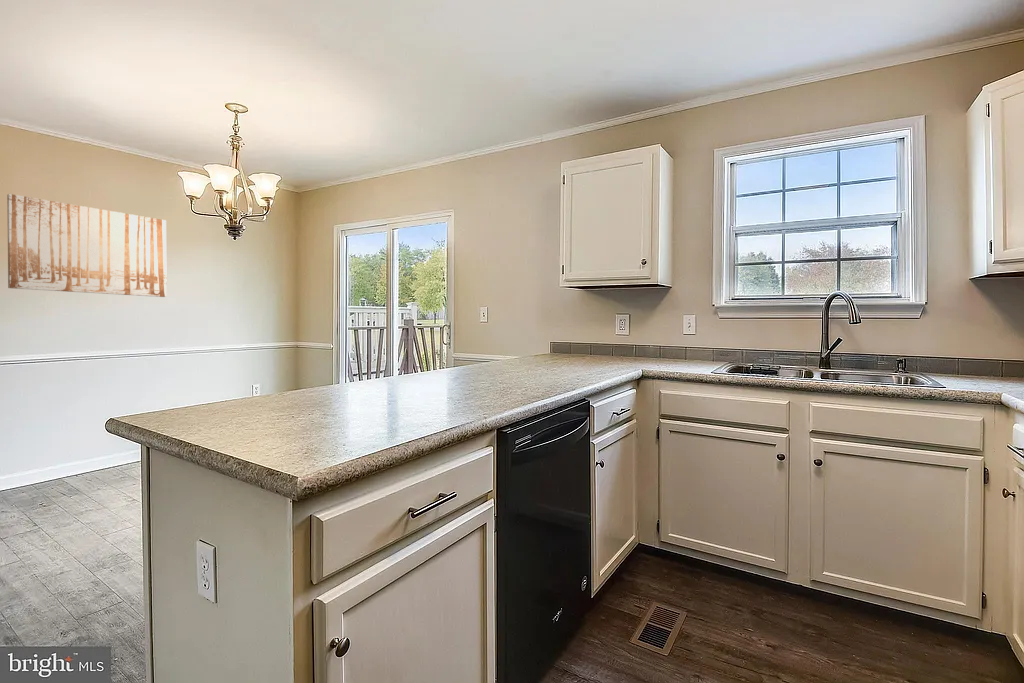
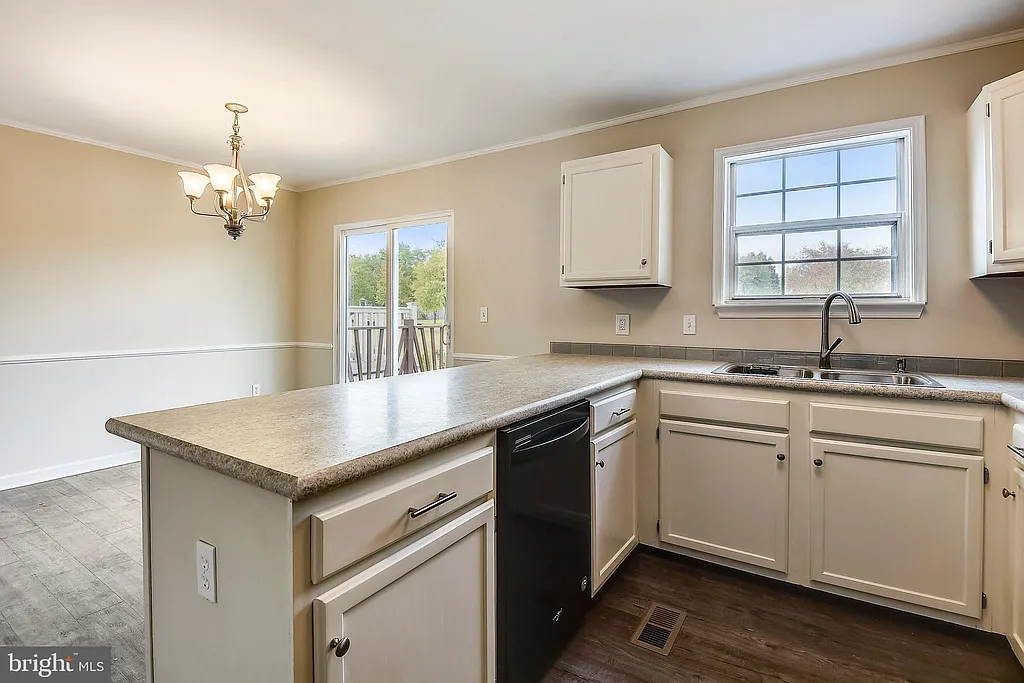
- wall art [6,193,168,298]
